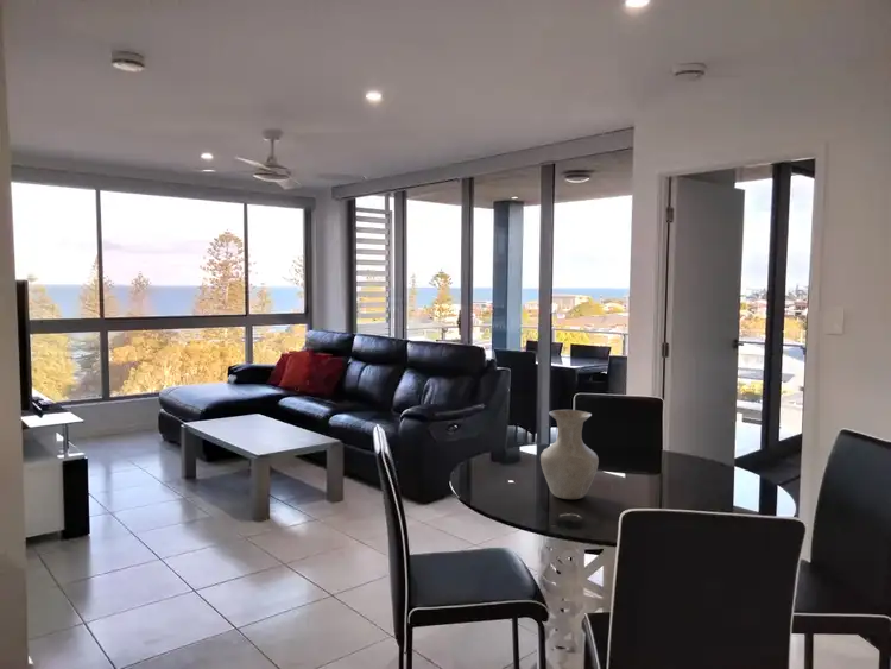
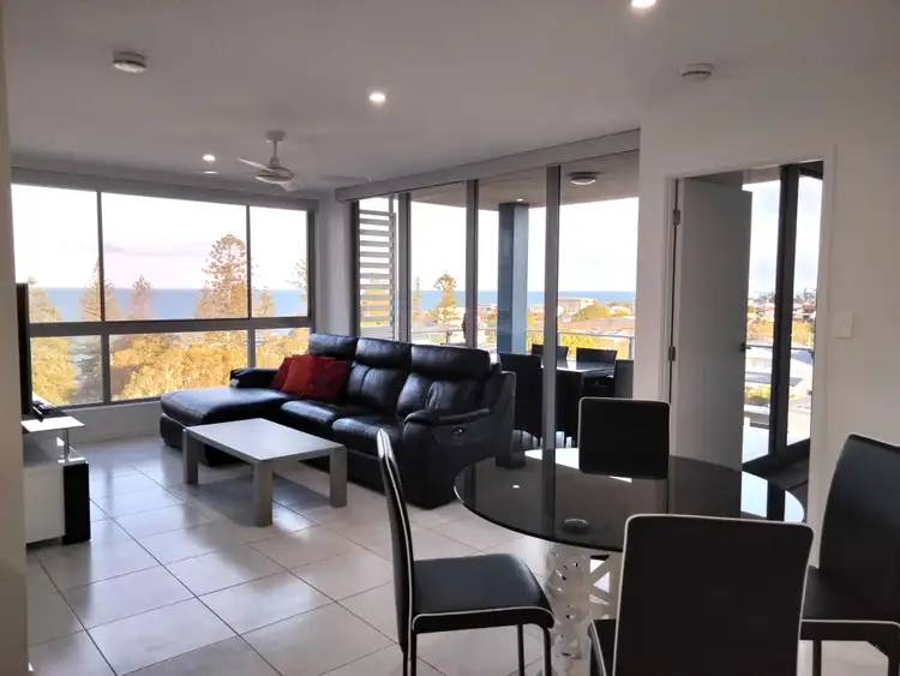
- vase [539,409,600,500]
